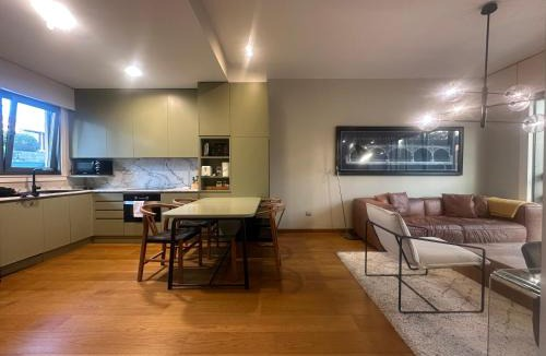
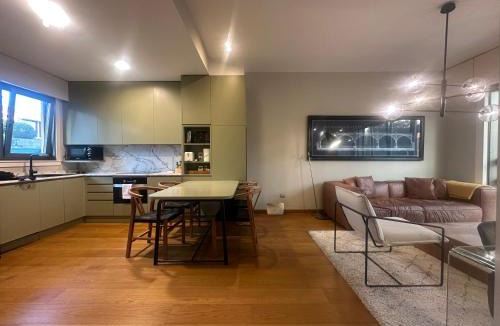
+ basket [266,198,285,216]
